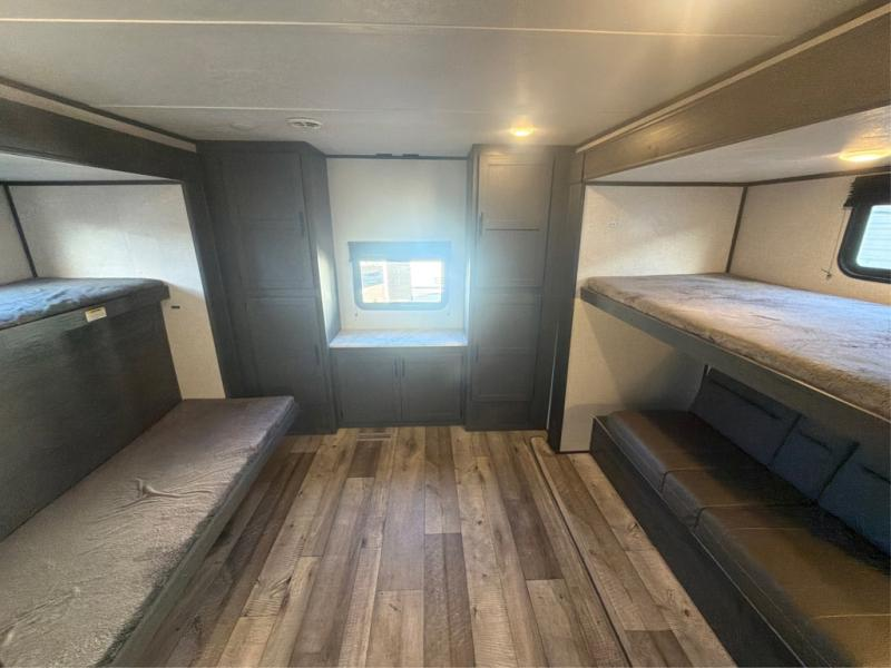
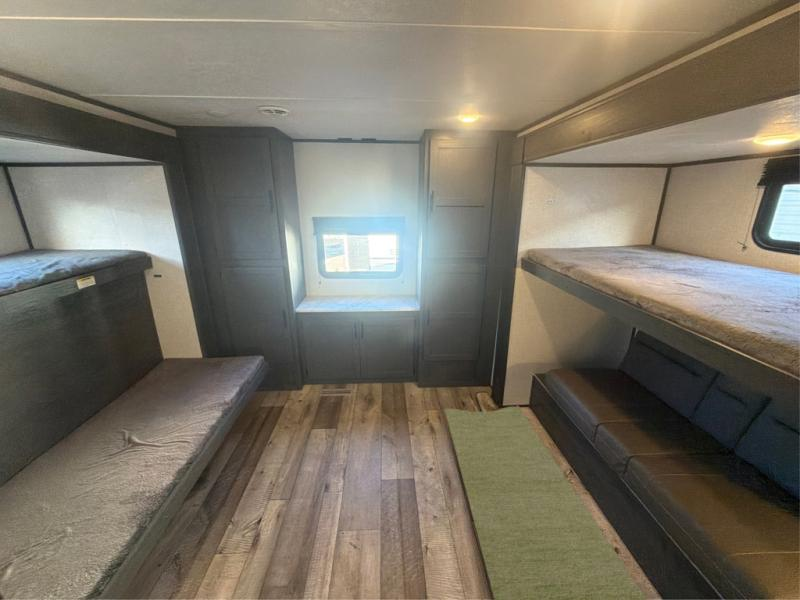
+ rug [443,404,648,600]
